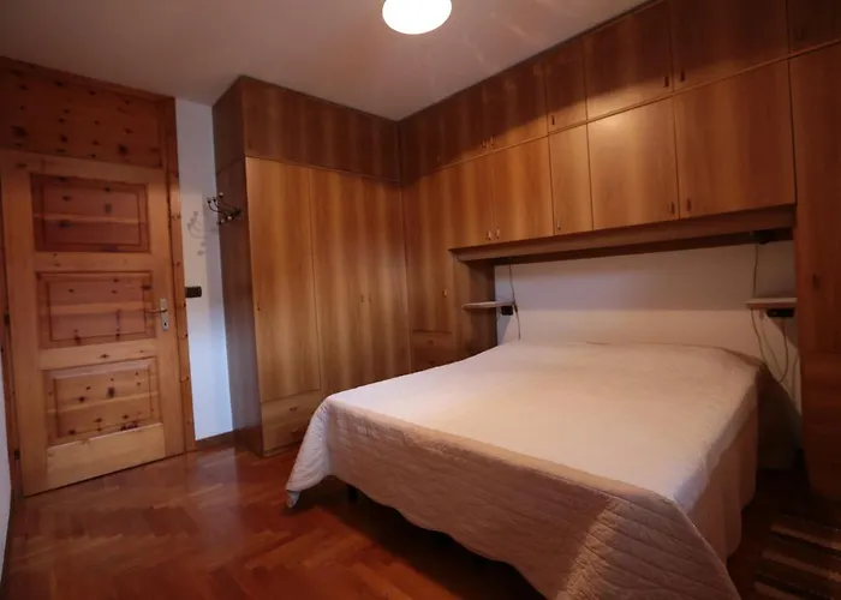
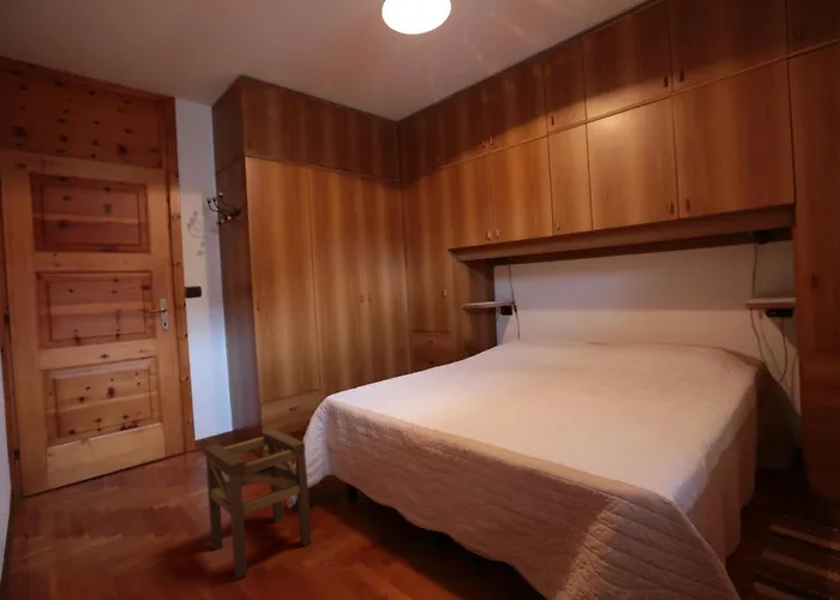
+ stool [203,428,312,580]
